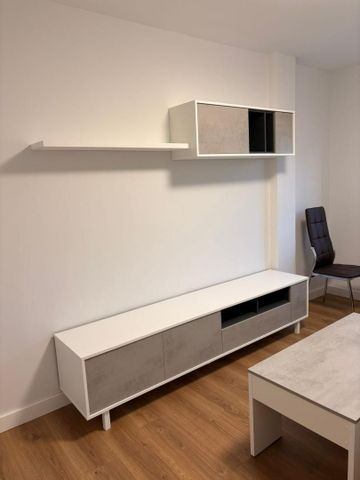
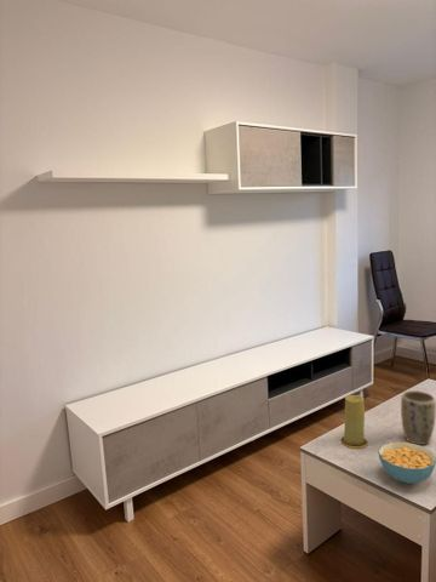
+ cereal bowl [377,441,436,485]
+ plant pot [400,389,436,446]
+ candle [339,394,369,450]
